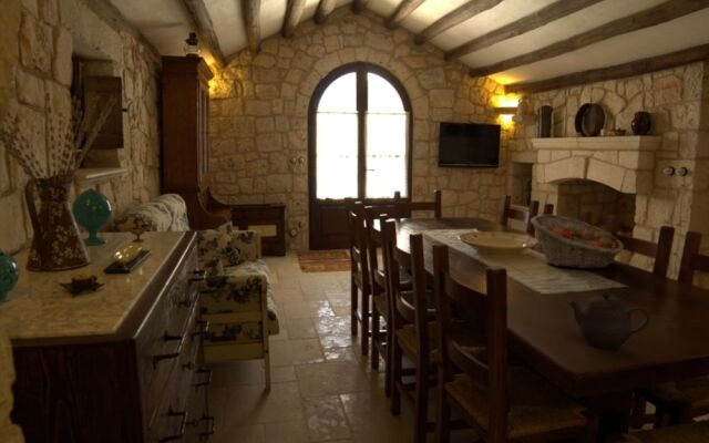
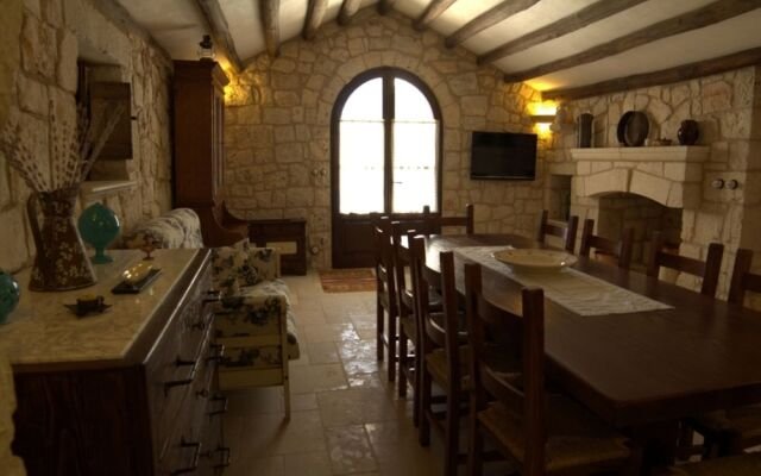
- fruit basket [530,214,625,270]
- teapot [569,289,650,350]
